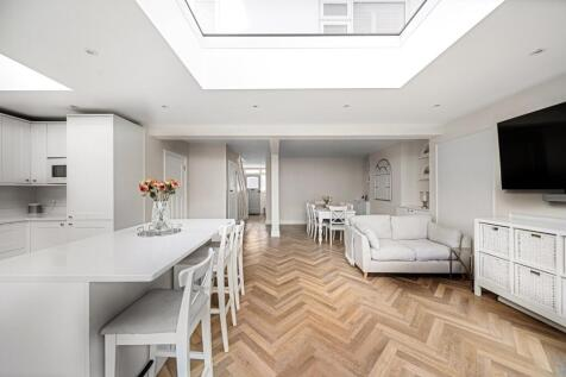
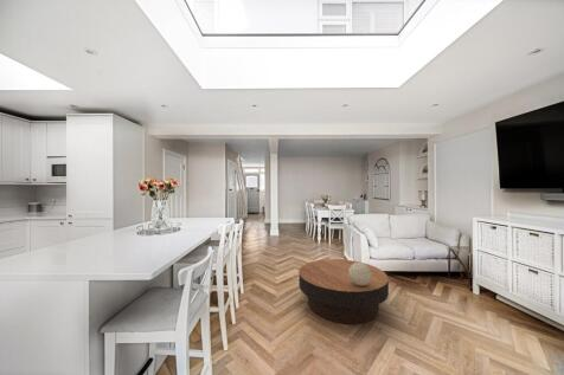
+ decorative sphere [348,261,371,286]
+ coffee table [297,258,390,325]
